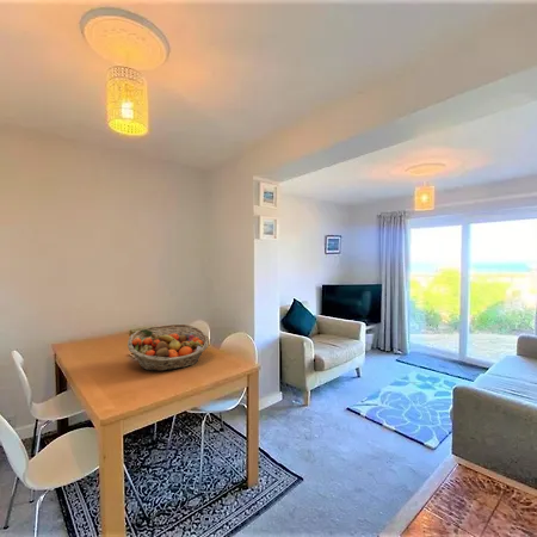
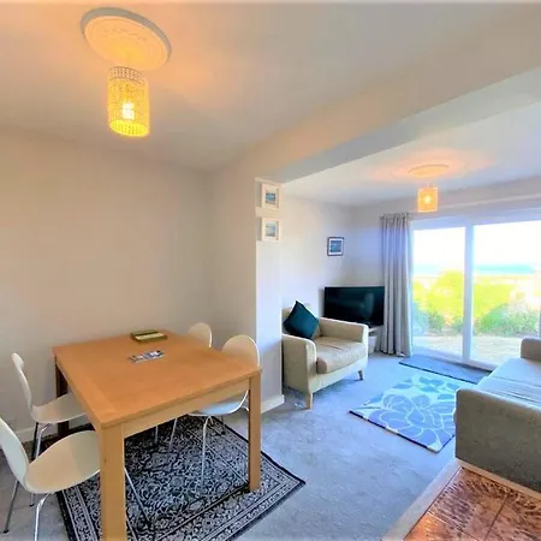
- fruit basket [126,323,210,372]
